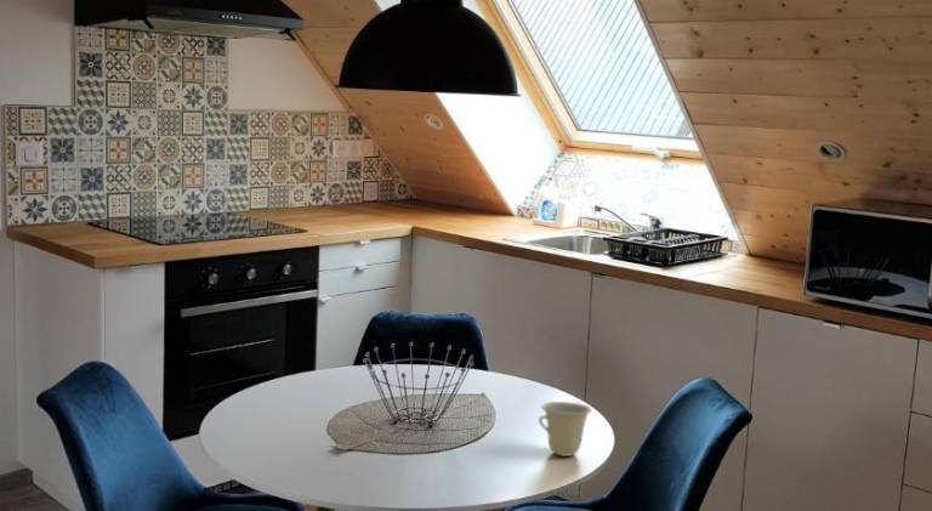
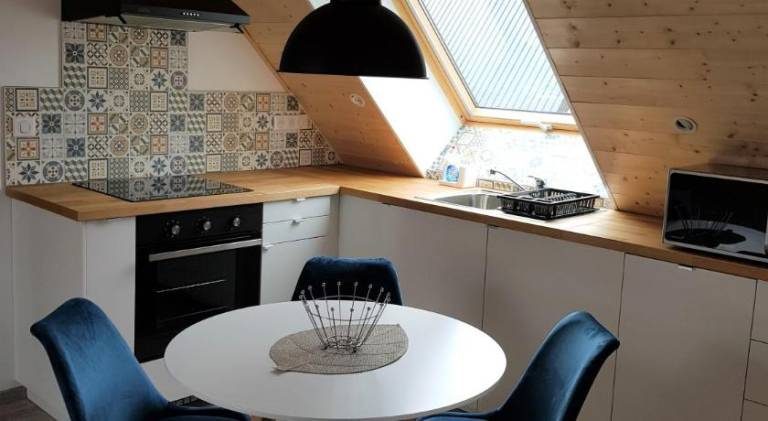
- cup [538,401,593,458]
